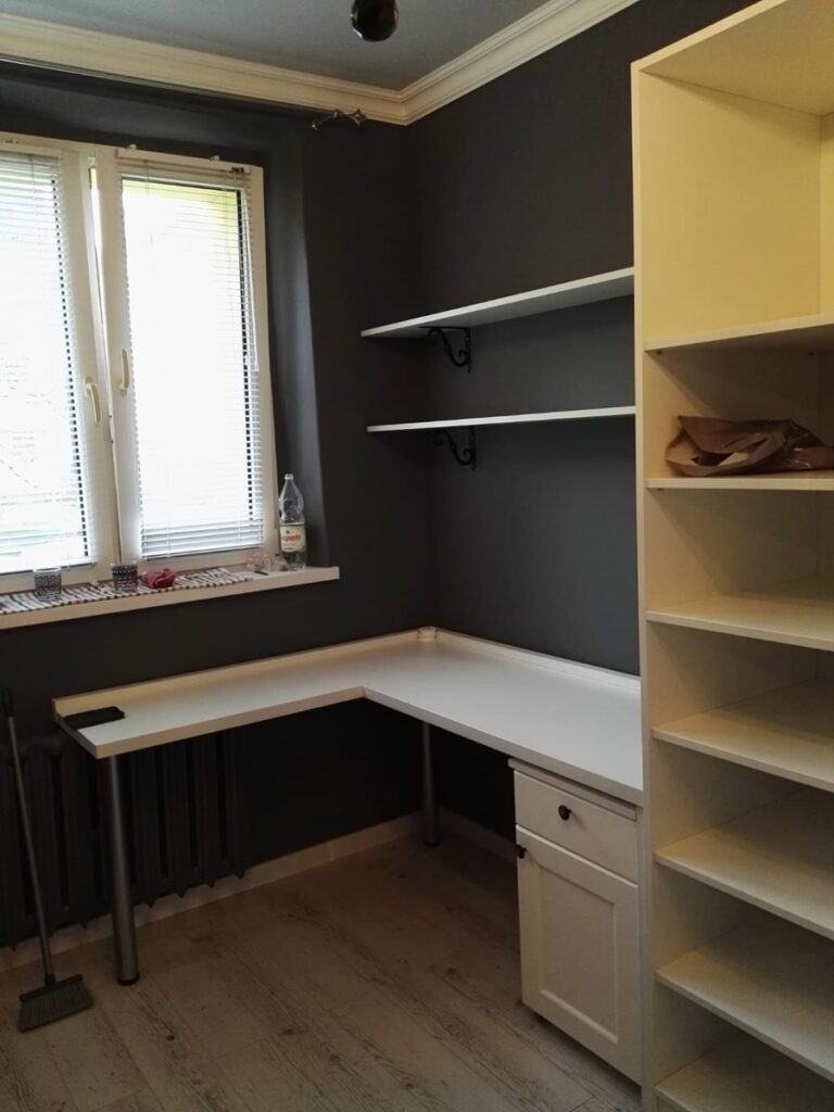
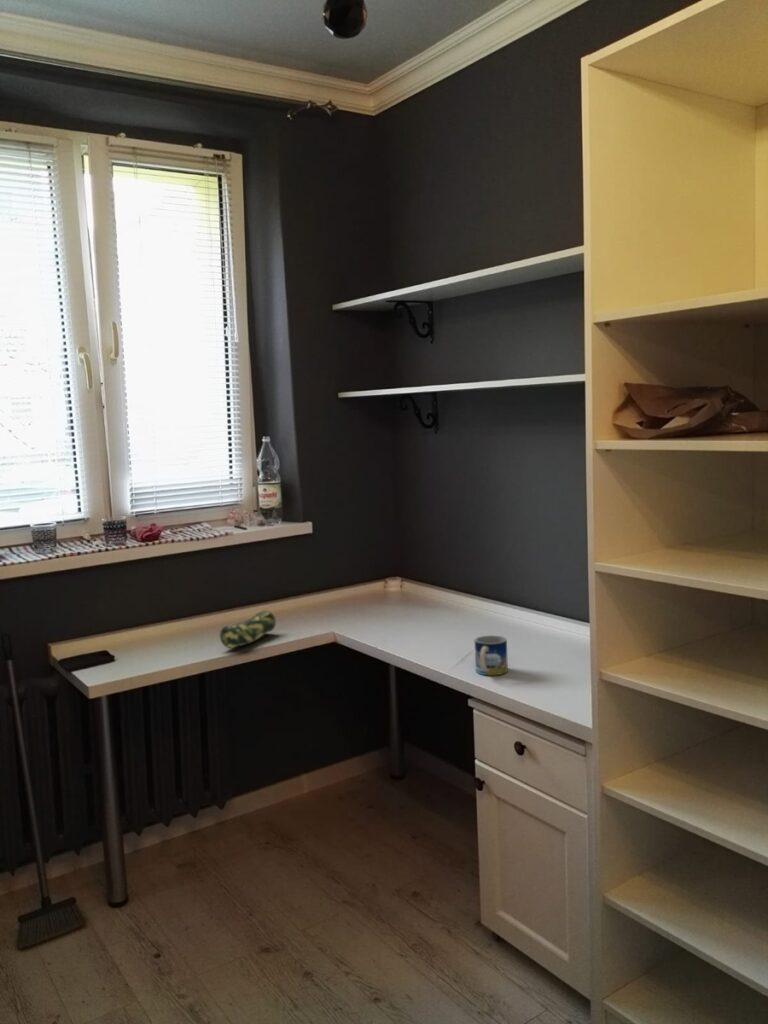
+ pencil case [219,610,277,649]
+ mug [474,634,509,676]
